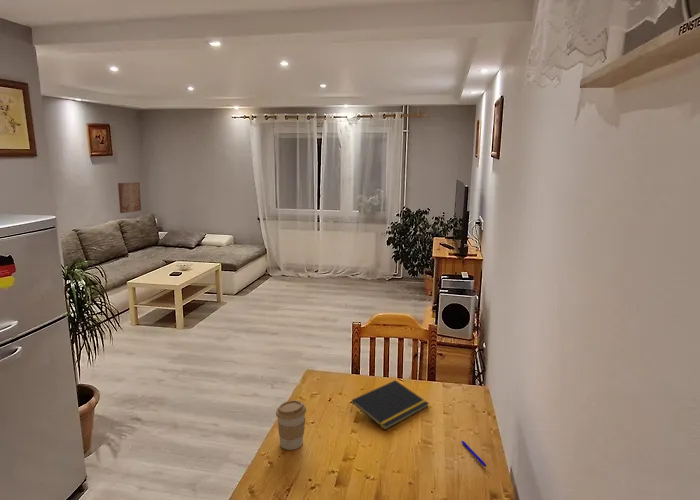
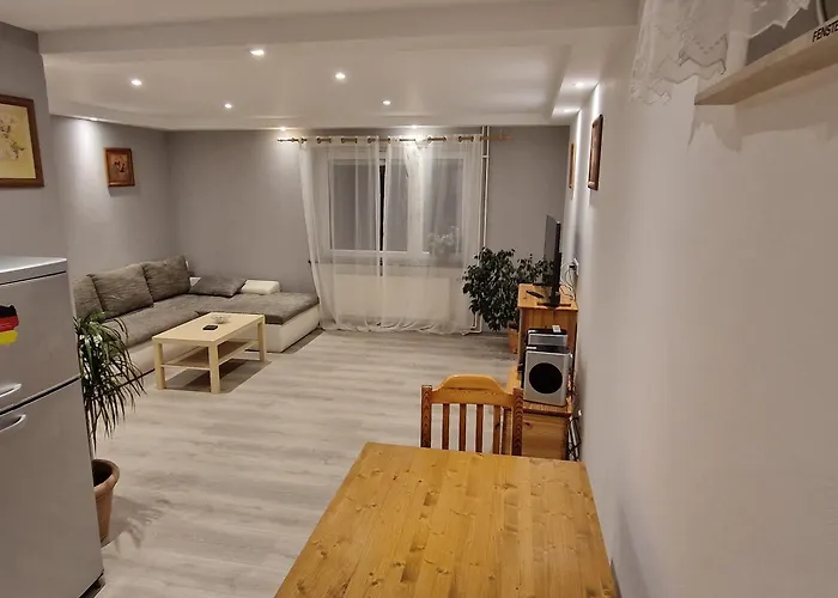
- wall art [117,181,142,214]
- notepad [350,379,430,431]
- pen [460,439,487,468]
- coffee cup [275,399,307,451]
